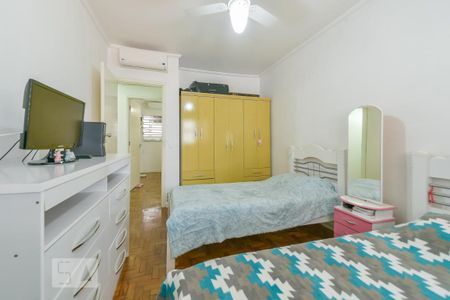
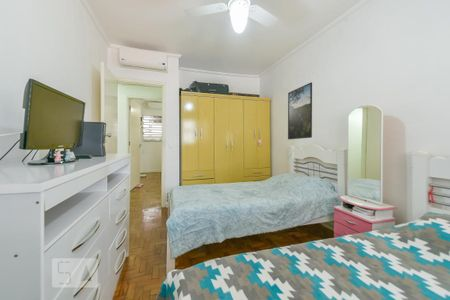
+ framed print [287,81,313,140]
